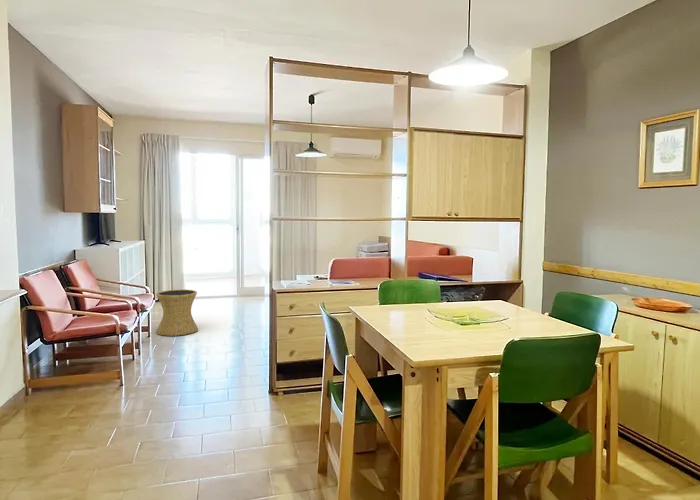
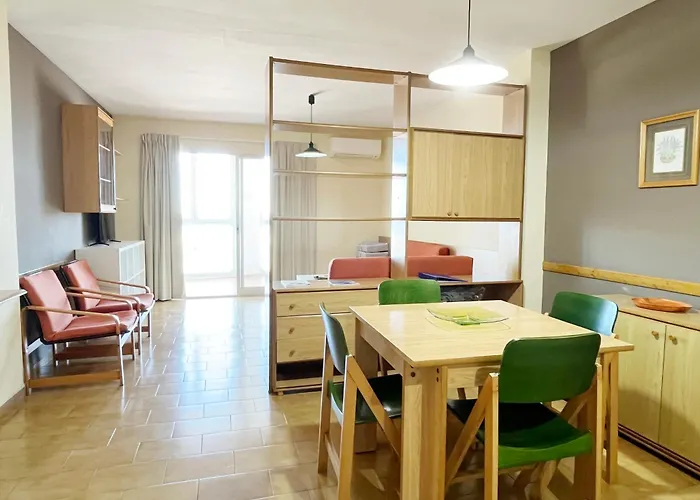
- side table [155,289,199,337]
